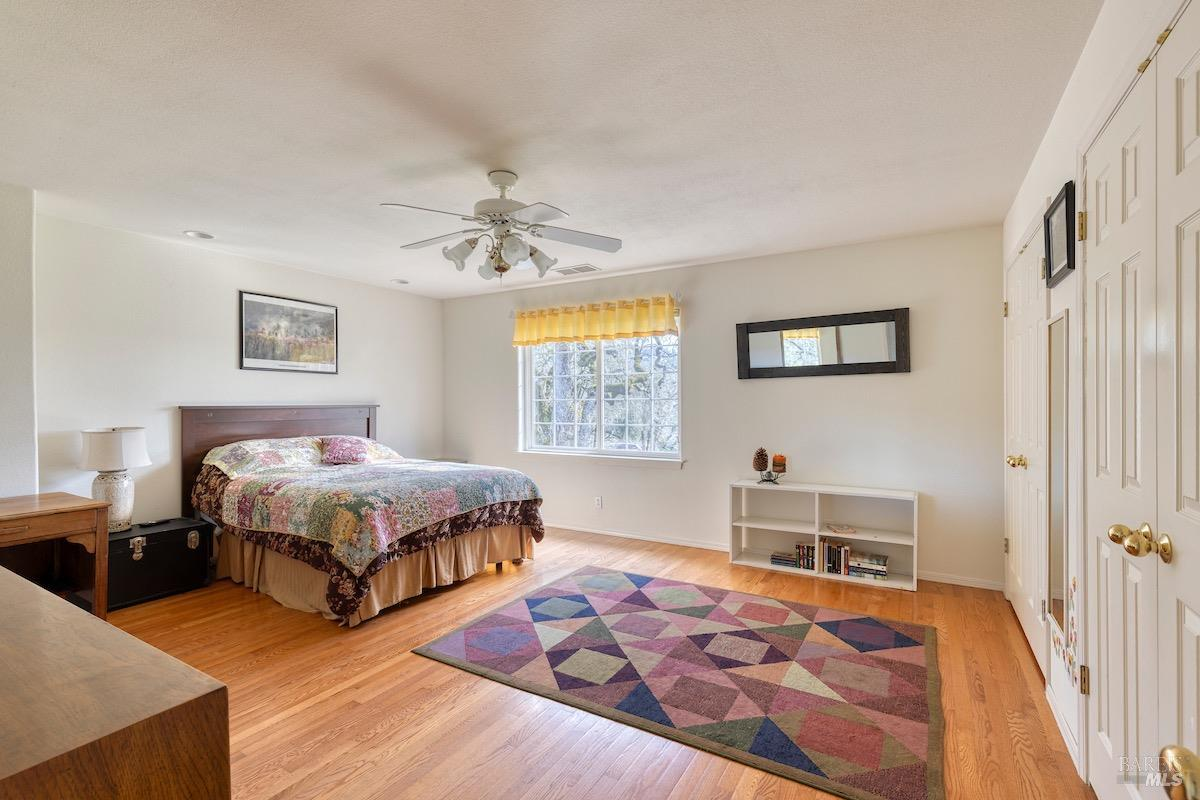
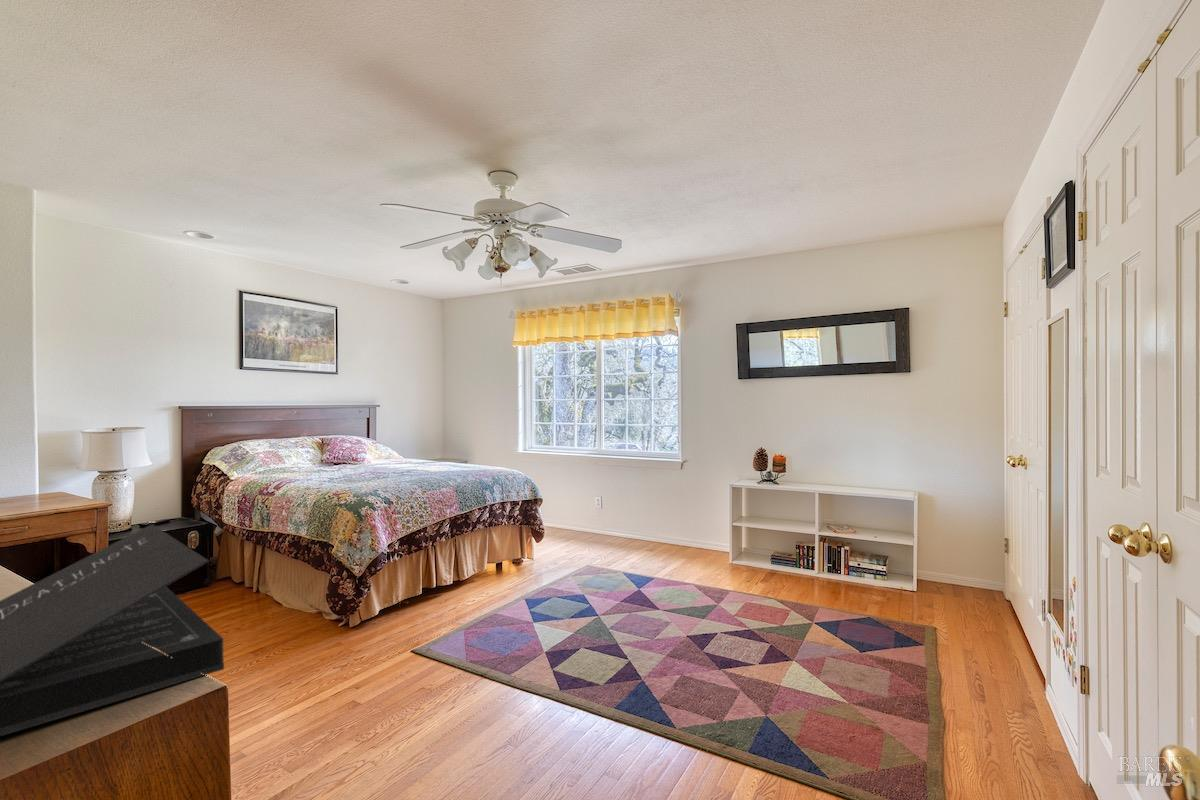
+ book [0,523,225,737]
